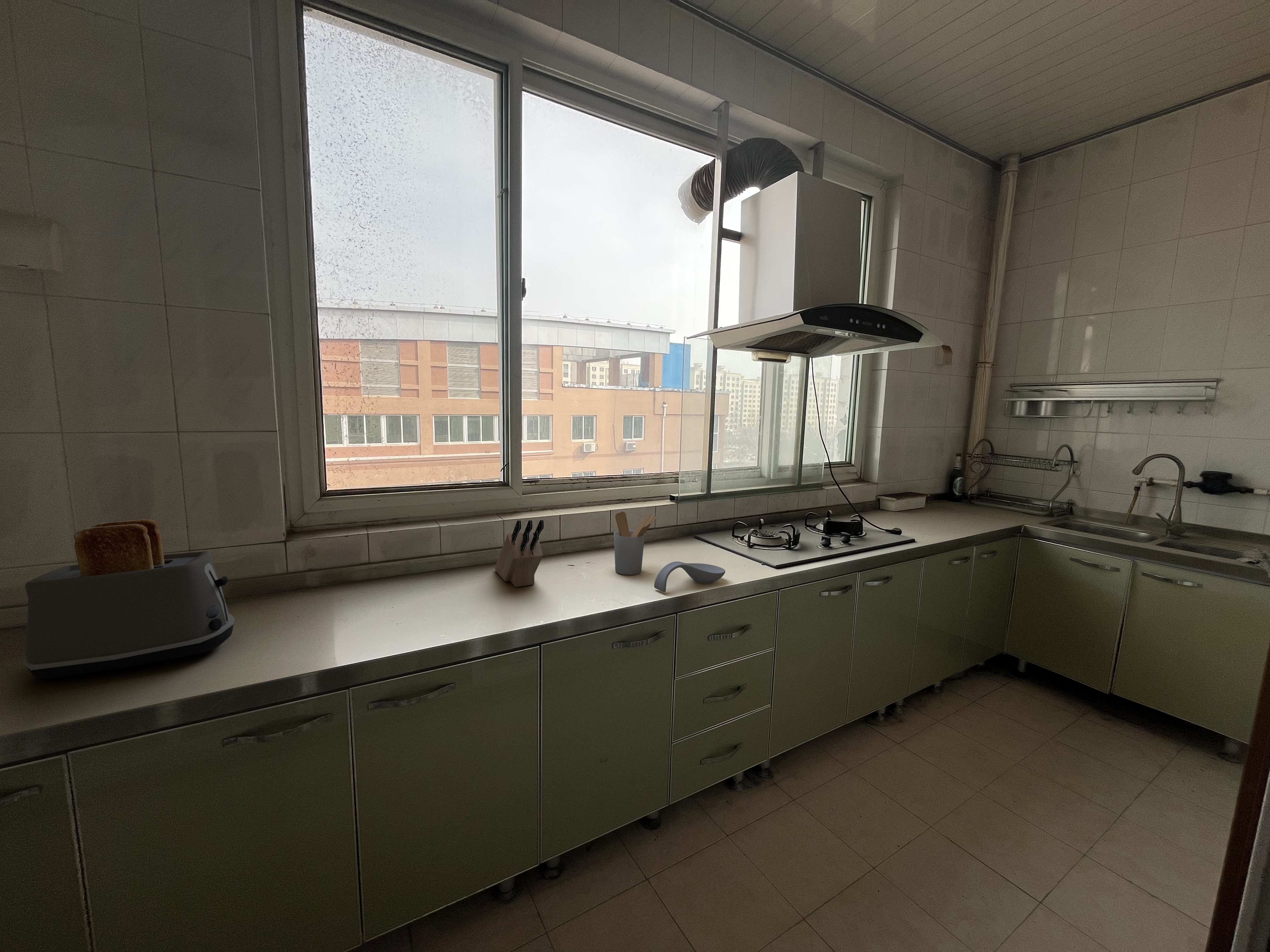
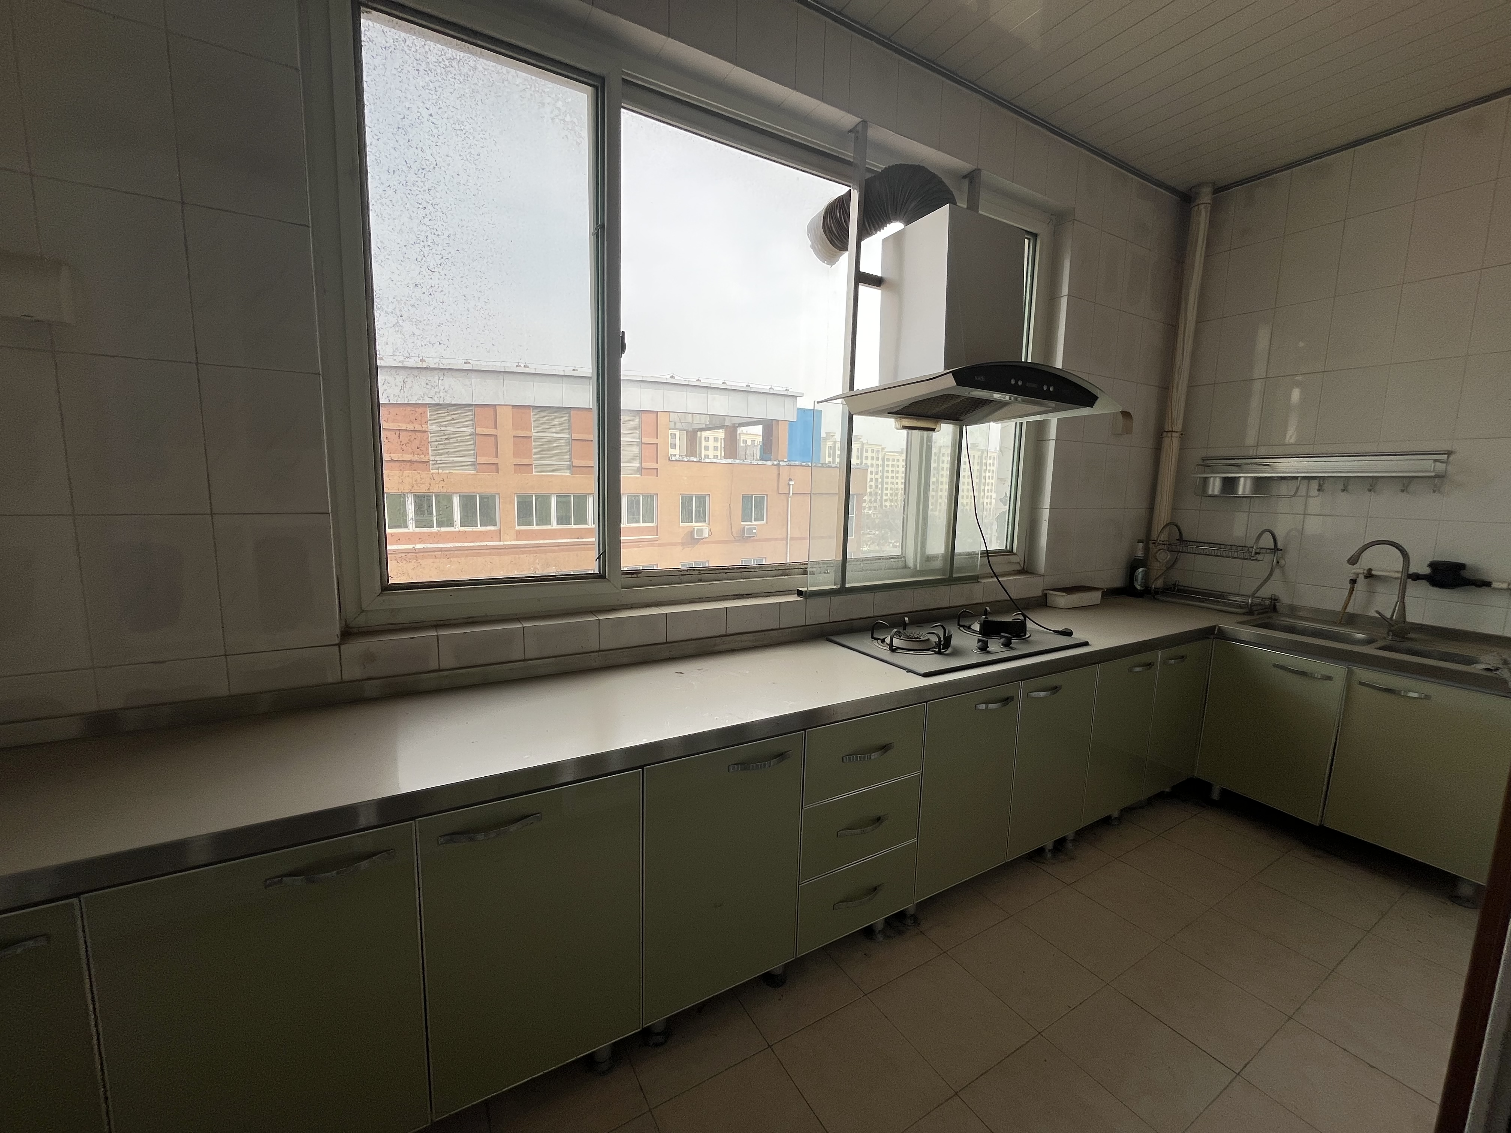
- spoon rest [654,561,726,592]
- toaster [23,519,235,679]
- knife block [495,520,544,587]
- utensil holder [614,511,657,575]
